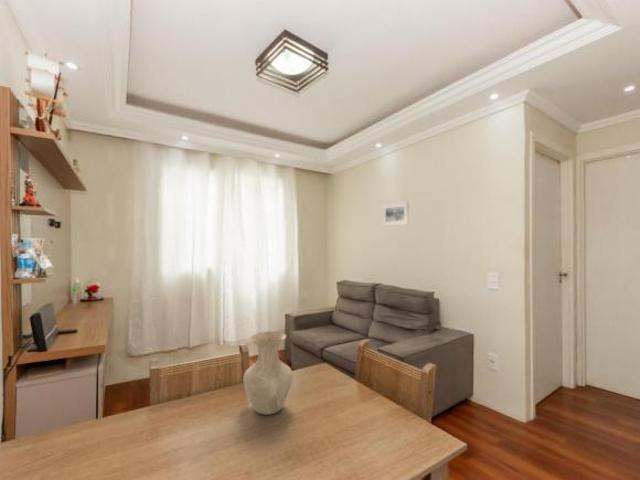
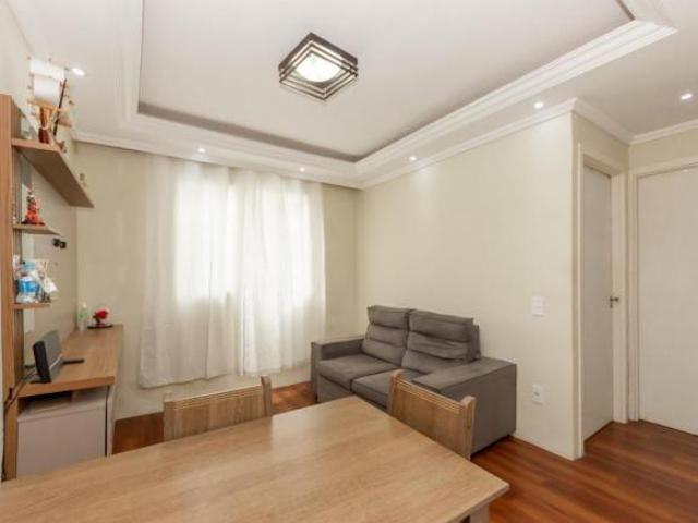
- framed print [381,200,410,227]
- vase [242,331,294,416]
